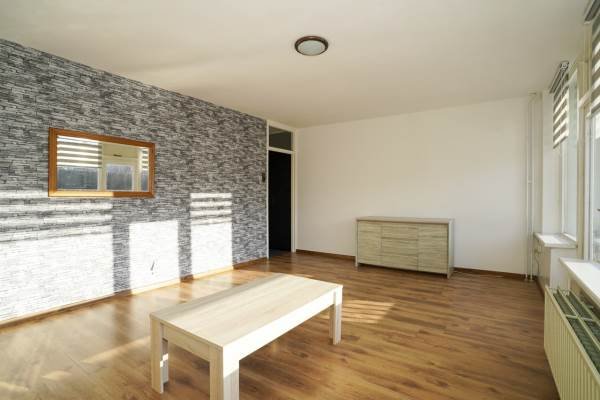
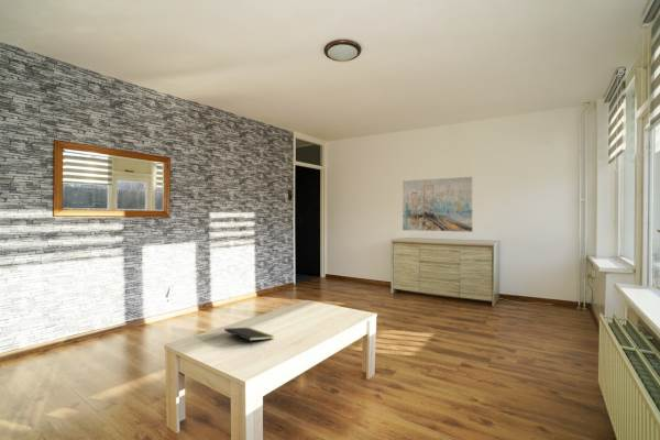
+ wall art [402,176,474,233]
+ notepad [223,327,275,348]
